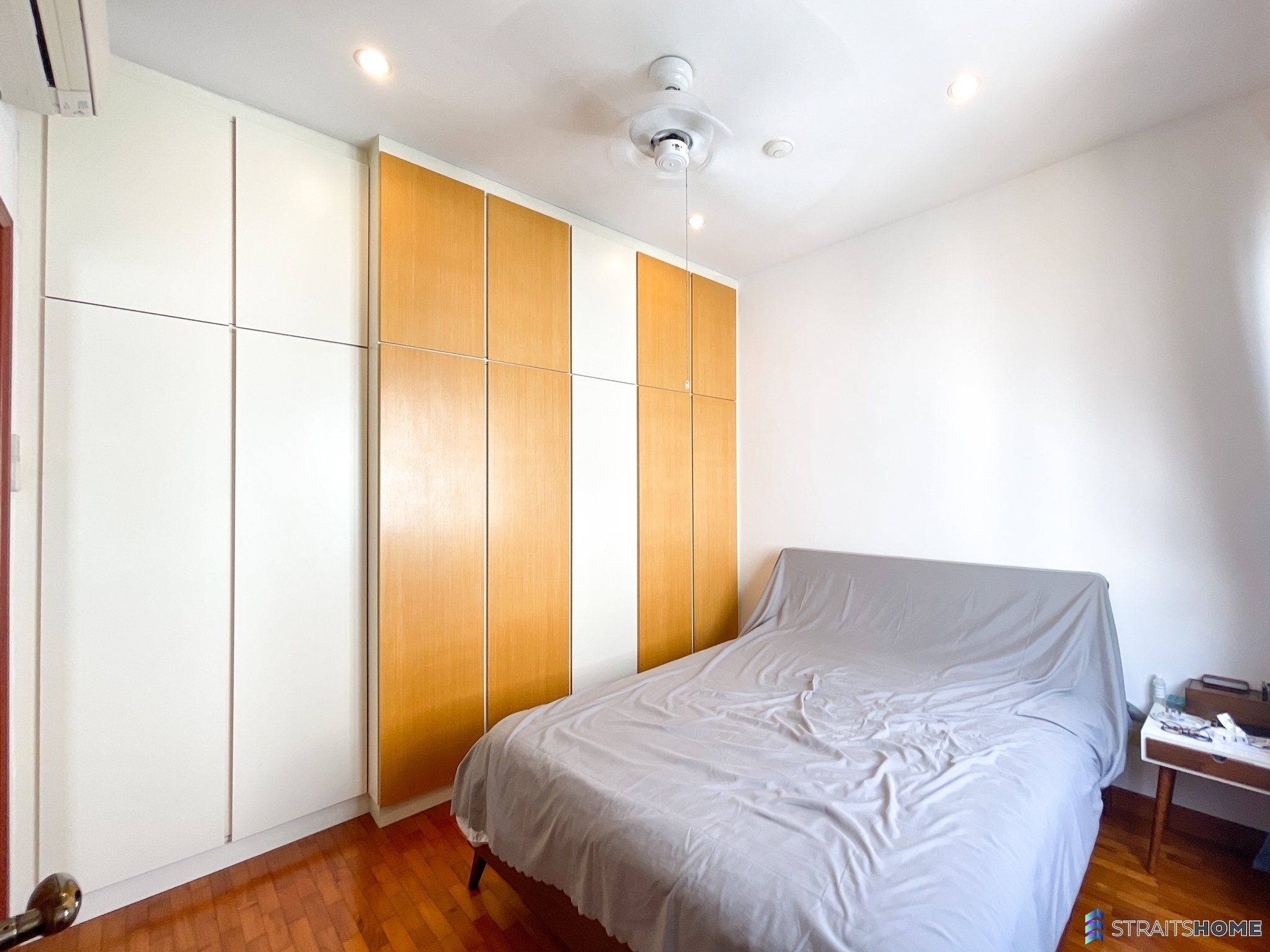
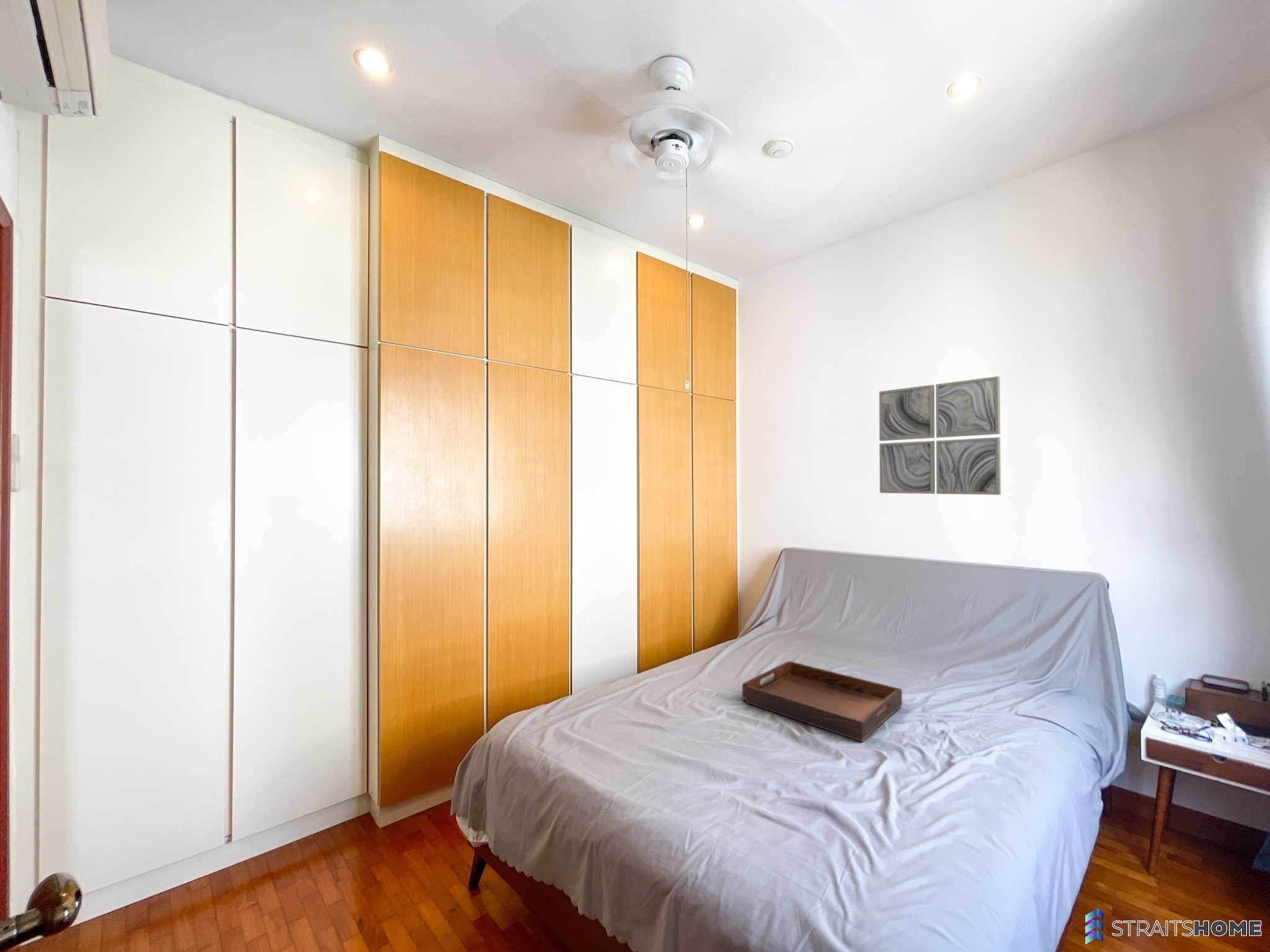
+ wall art [879,376,1001,495]
+ serving tray [742,661,903,743]
